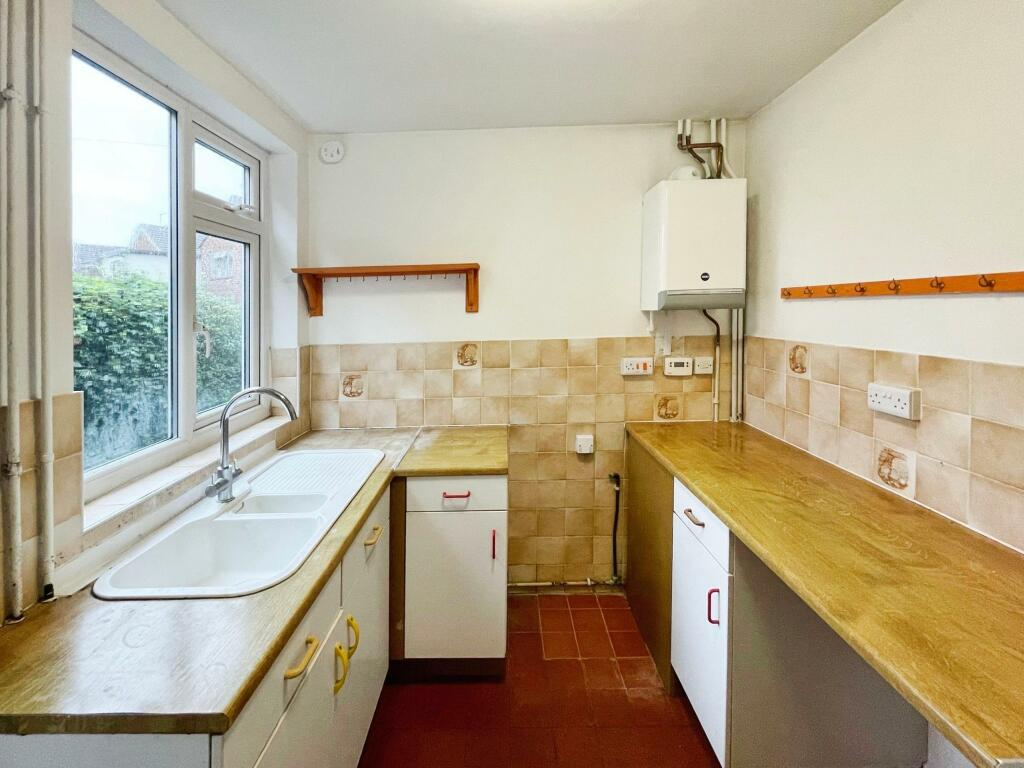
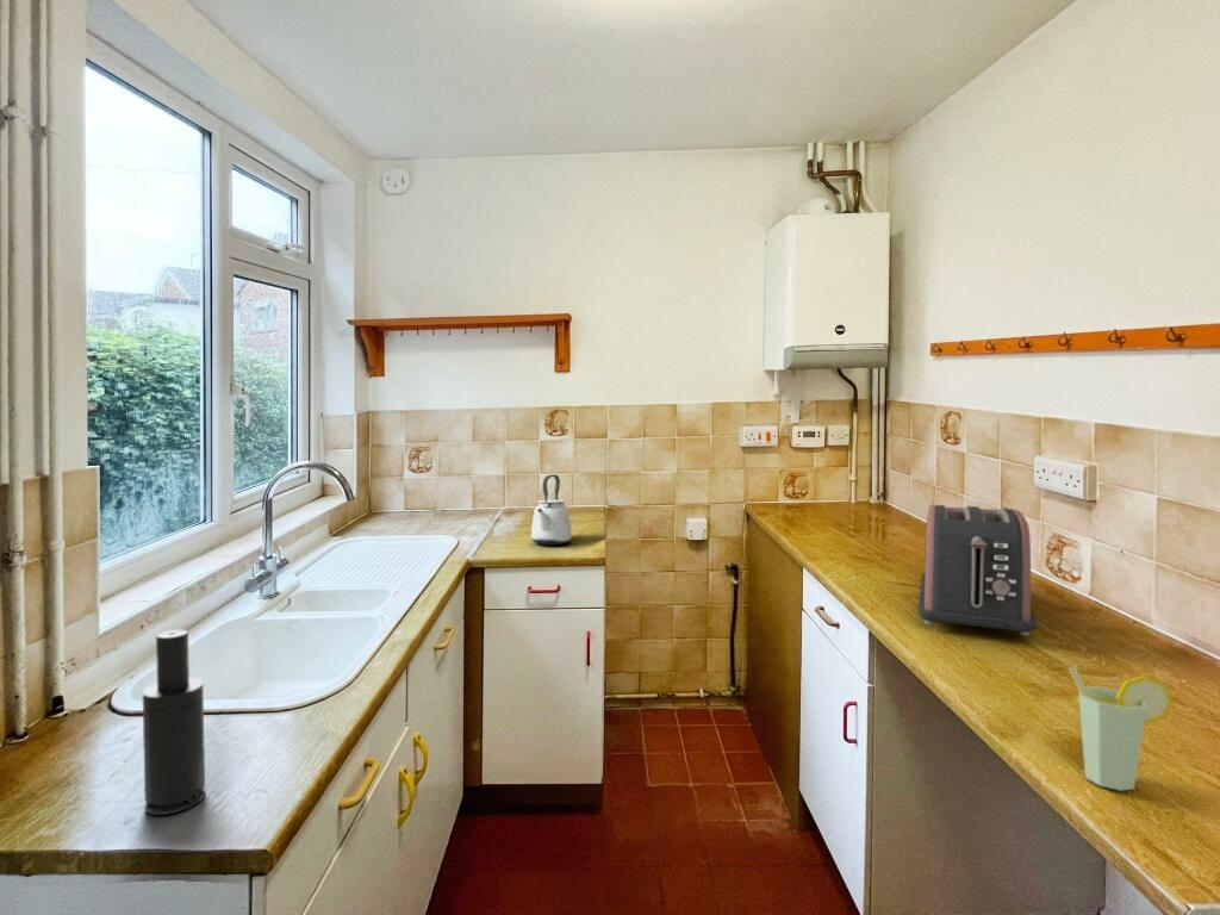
+ toaster [917,504,1039,636]
+ cup [1068,665,1175,792]
+ soap dispenser [141,629,206,816]
+ kettle [530,474,573,546]
